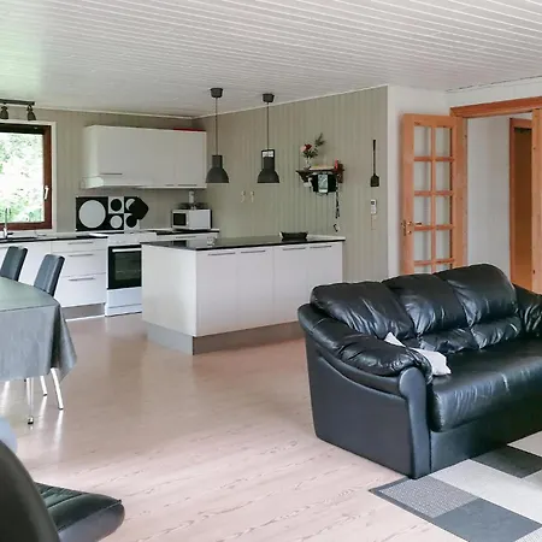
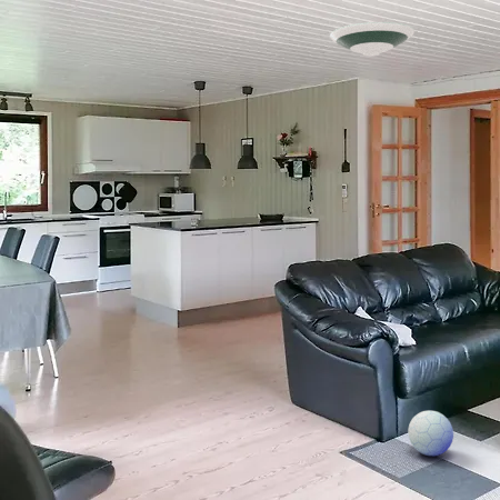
+ ball [407,410,454,457]
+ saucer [329,21,416,57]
